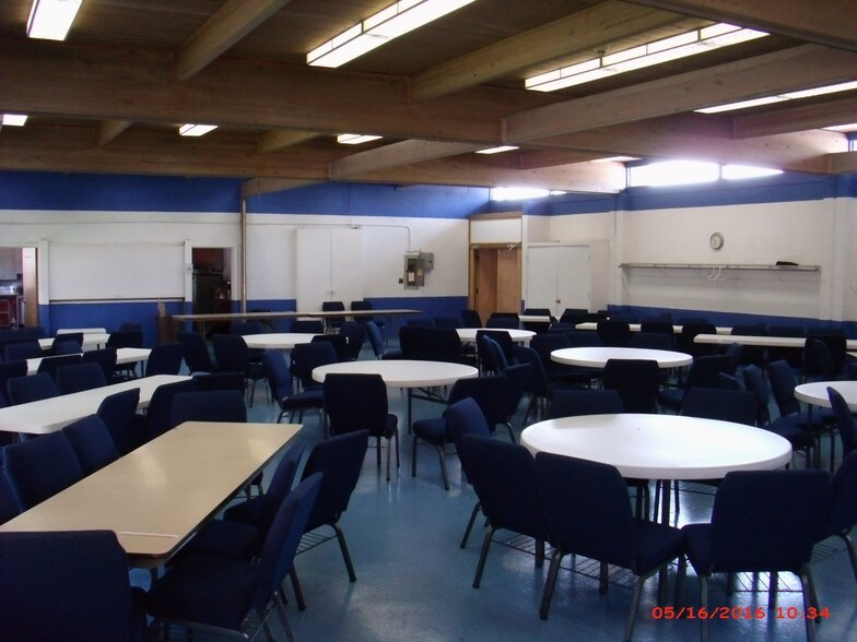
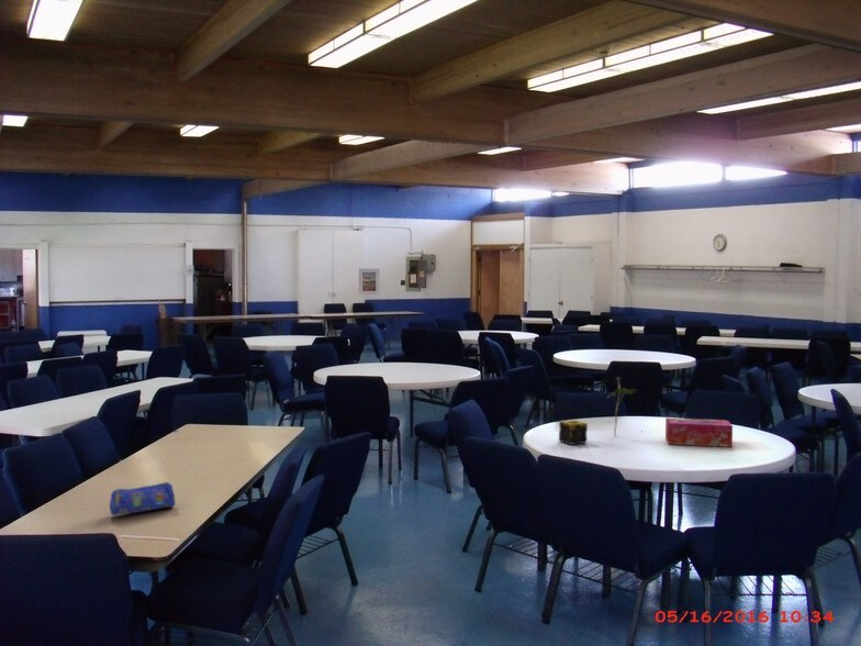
+ tissue box [664,416,734,448]
+ flower [605,374,638,437]
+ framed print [358,267,380,296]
+ pencil case [109,480,176,516]
+ candle [558,419,589,446]
